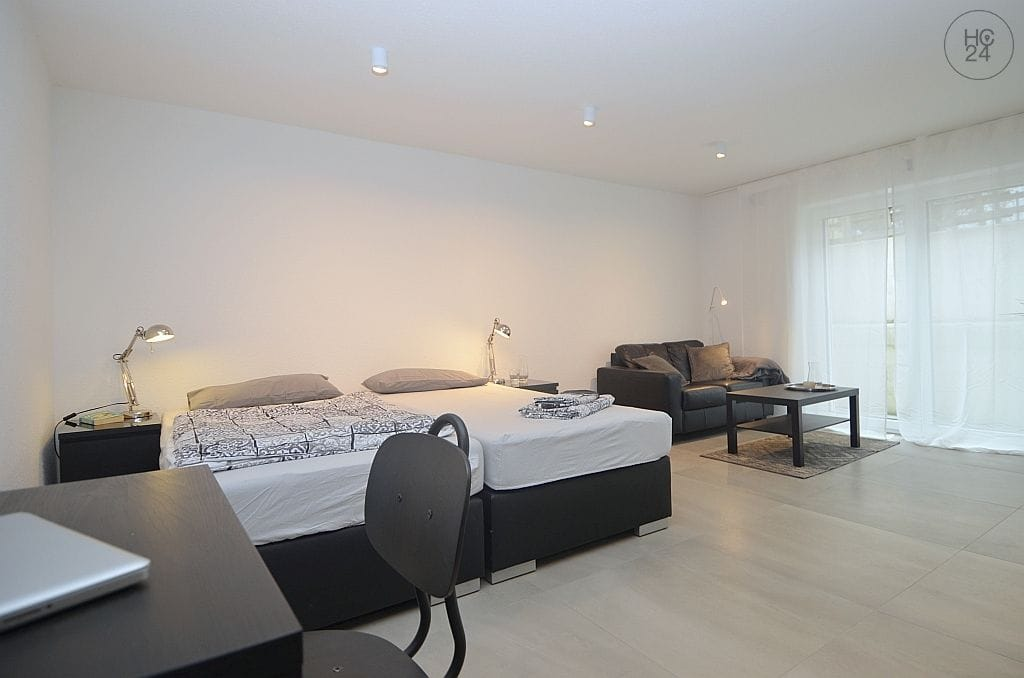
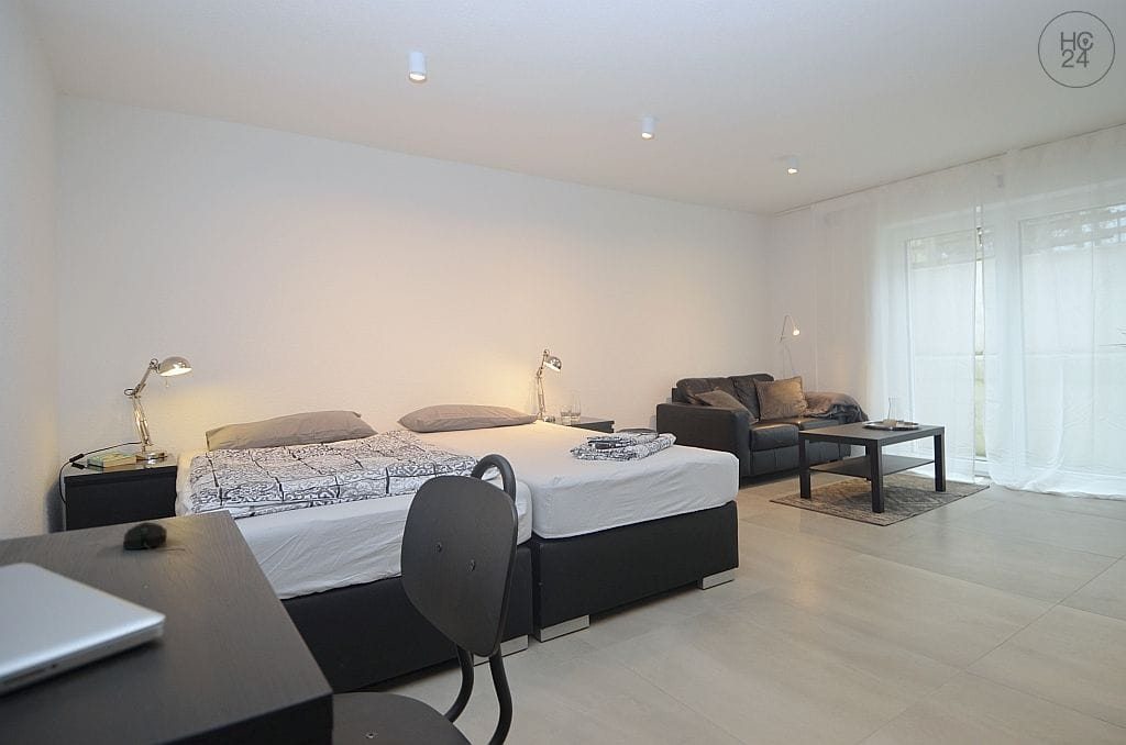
+ computer mouse [122,521,187,553]
